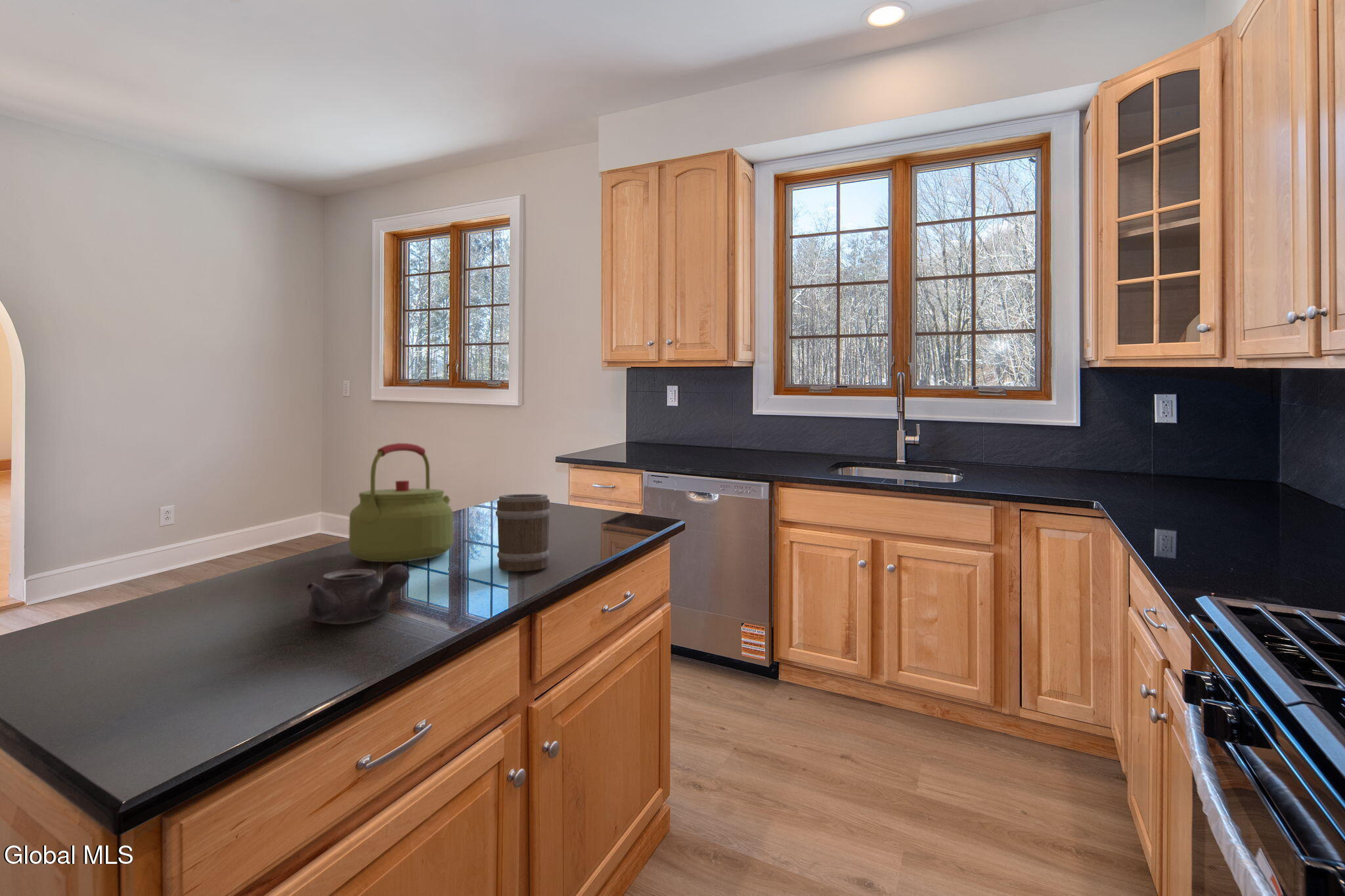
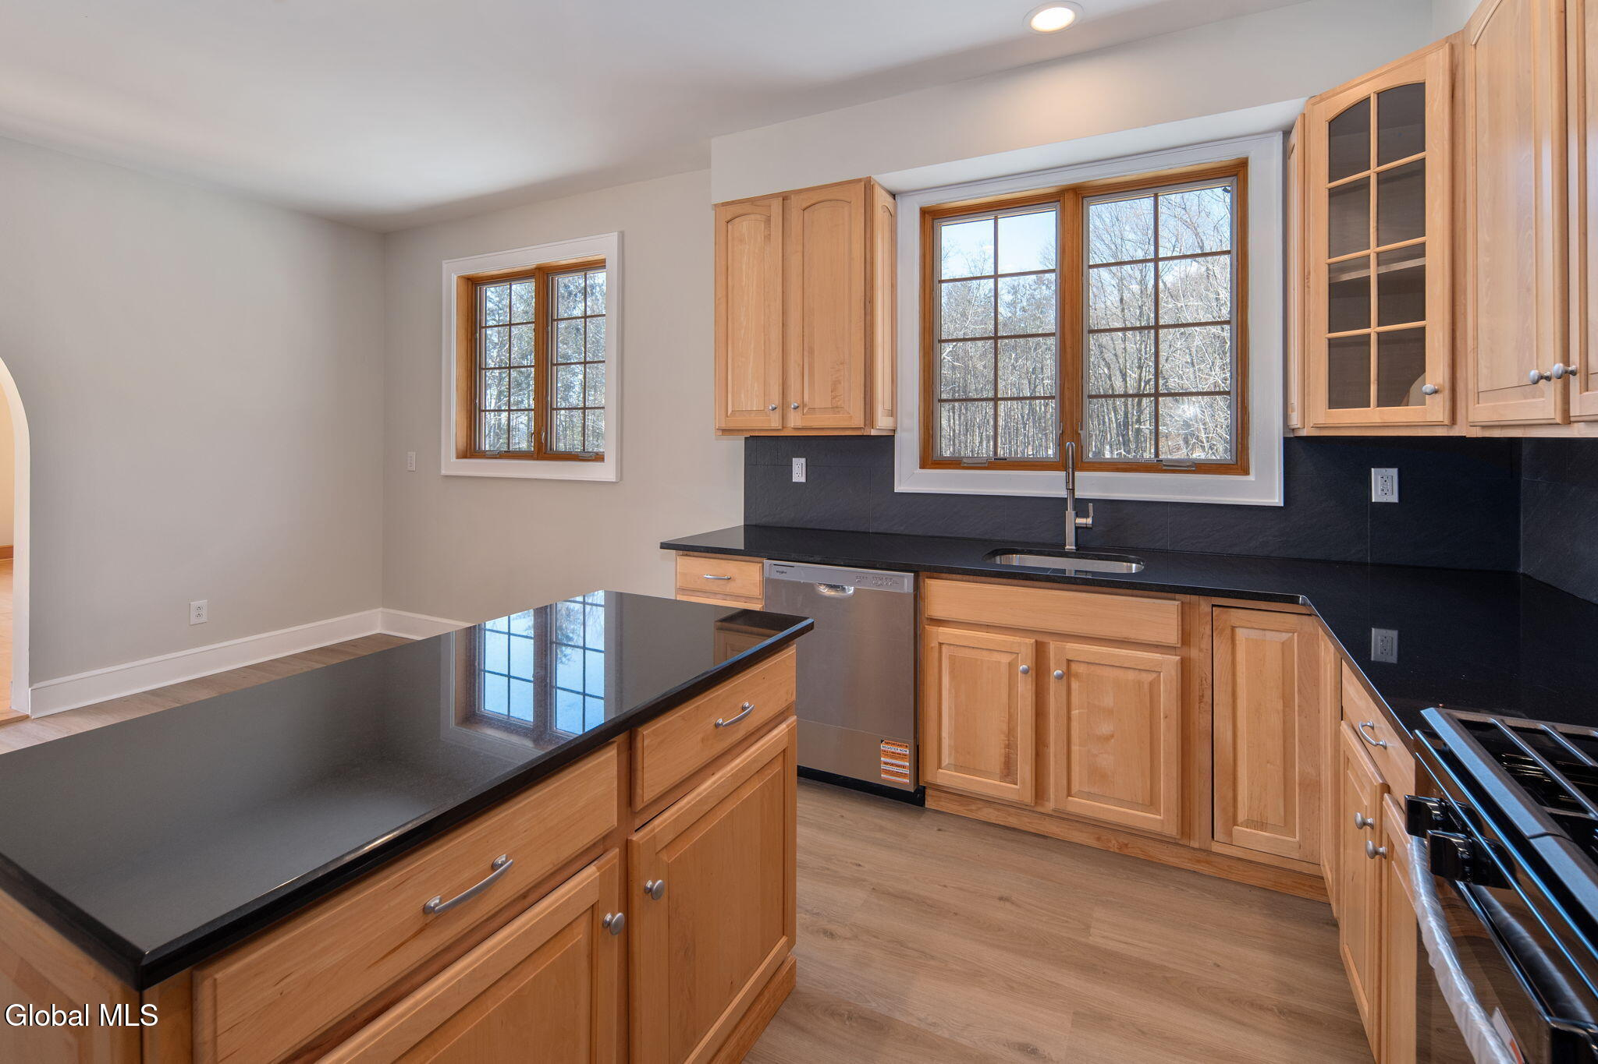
- teapot [305,564,410,625]
- kettle [348,442,454,563]
- barrel [495,494,552,572]
